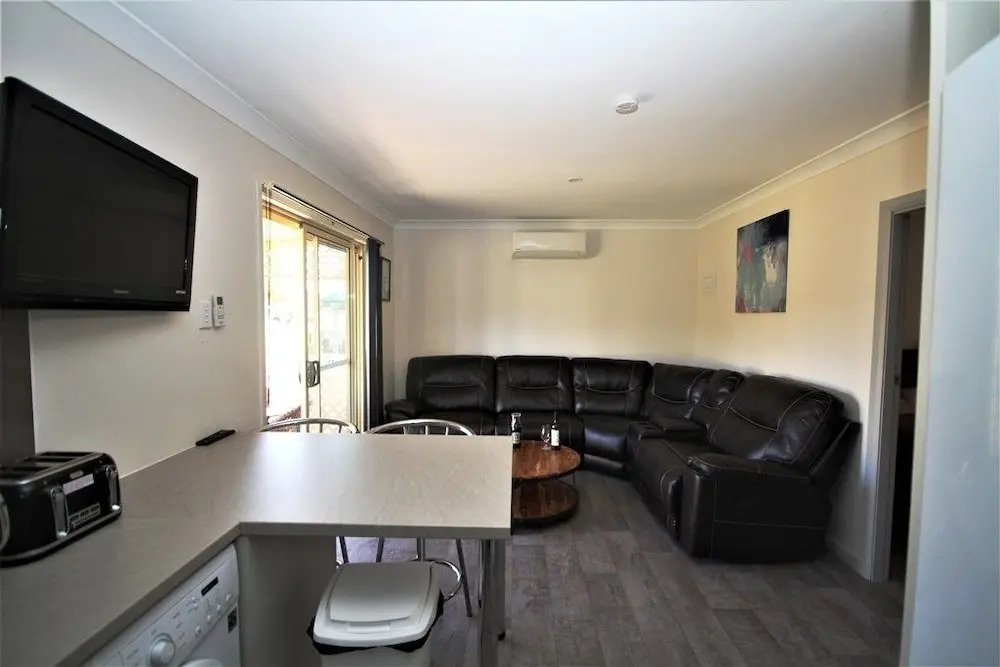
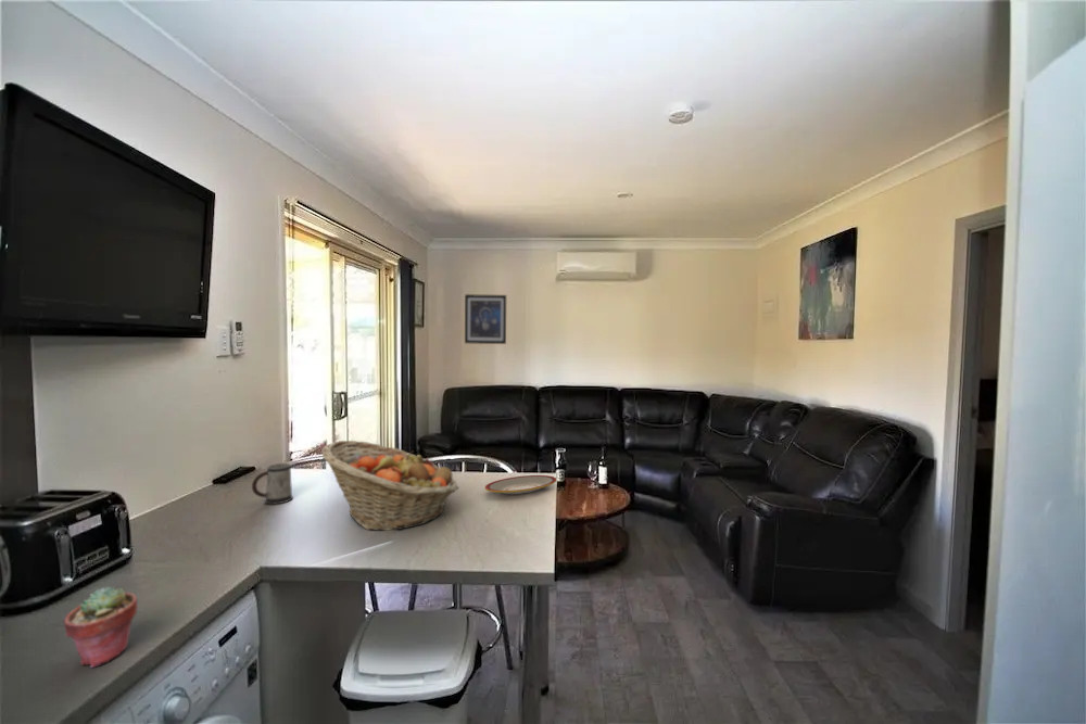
+ mug [251,462,294,506]
+ plate [484,474,557,495]
+ potted succulent [62,585,139,669]
+ wall art [464,293,507,345]
+ fruit basket [320,440,459,532]
